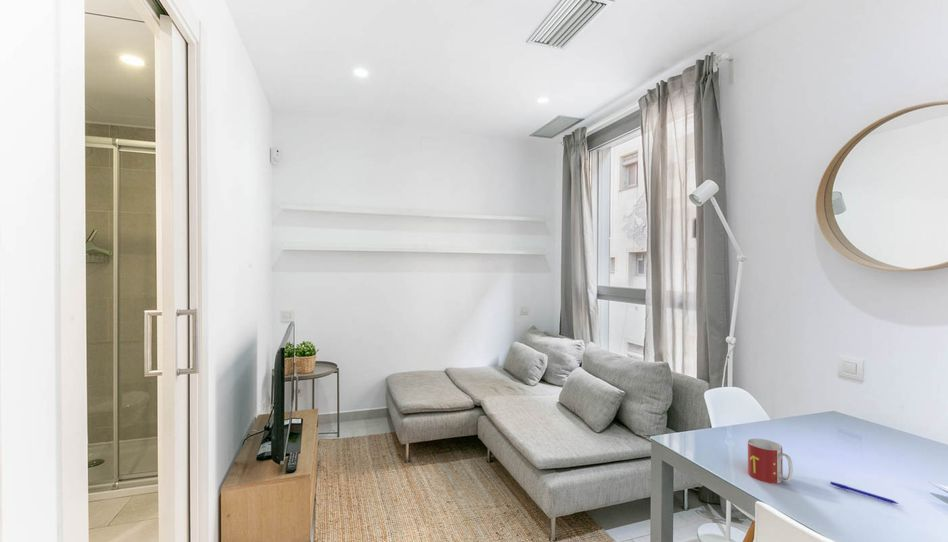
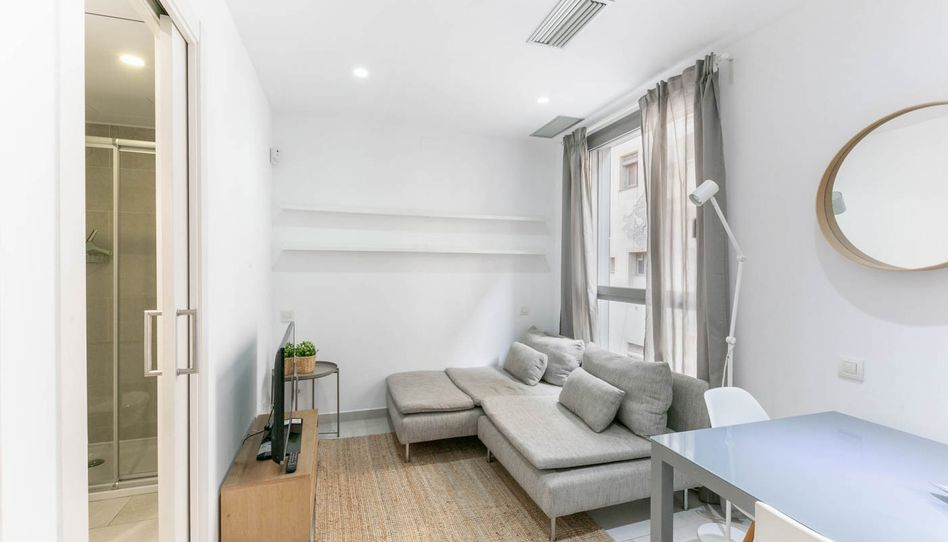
- pen [829,481,900,505]
- mug [747,438,794,484]
